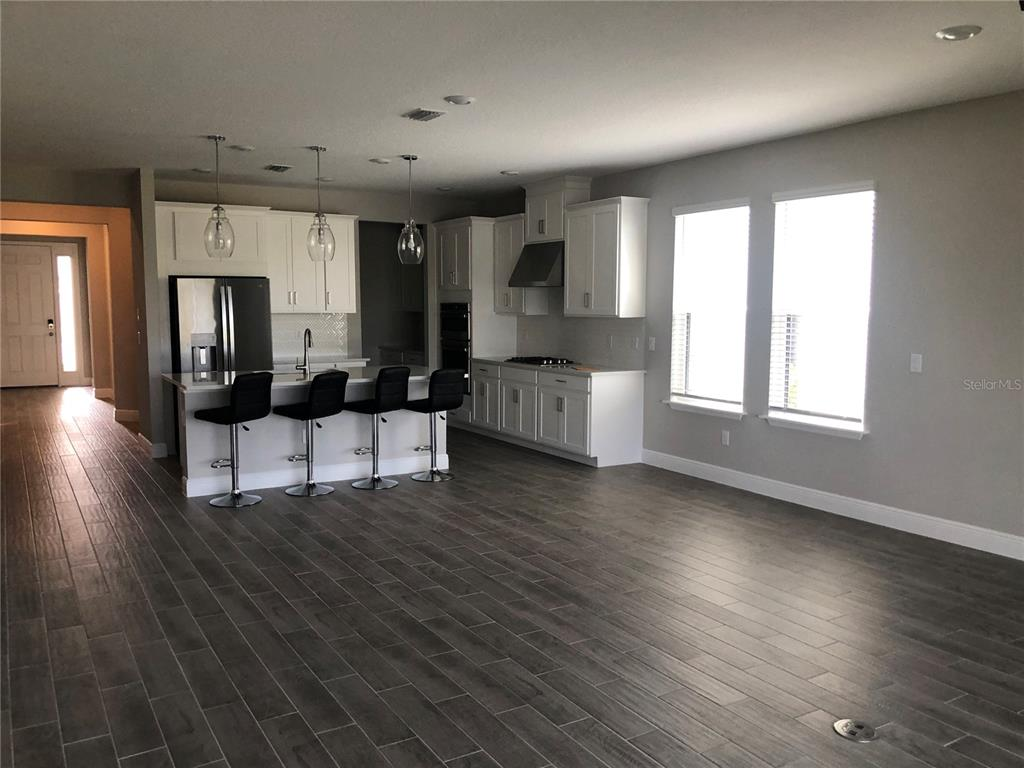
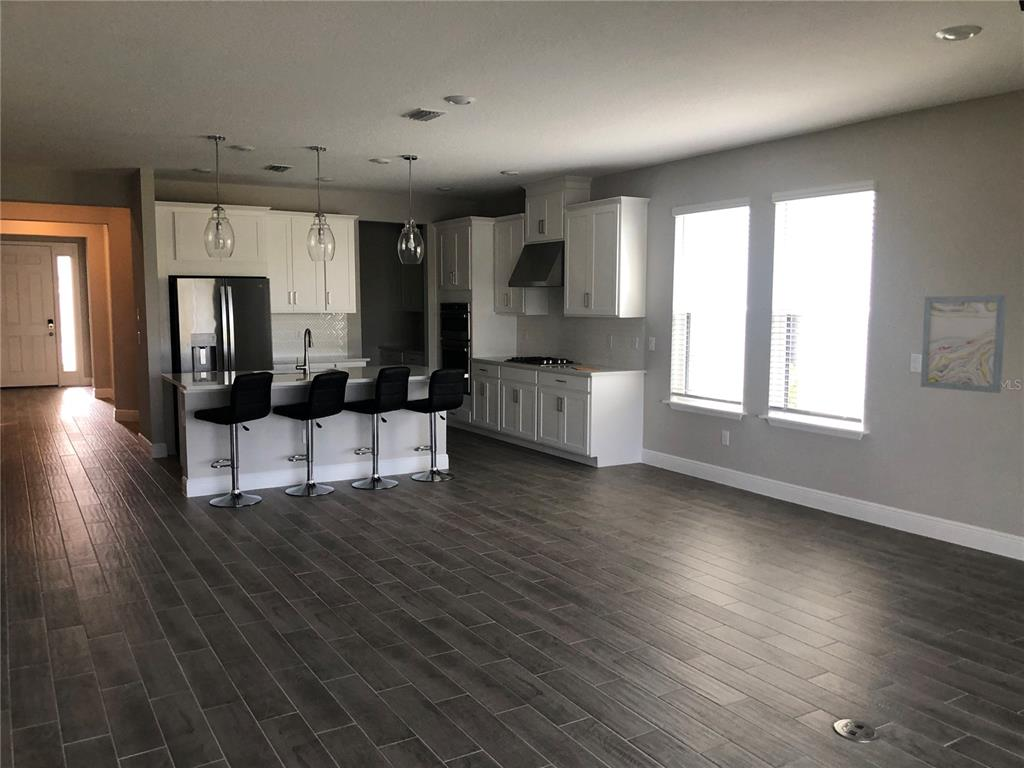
+ wall art [919,294,1007,394]
